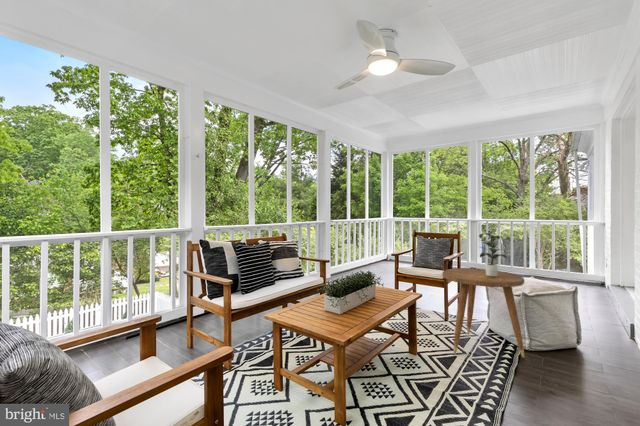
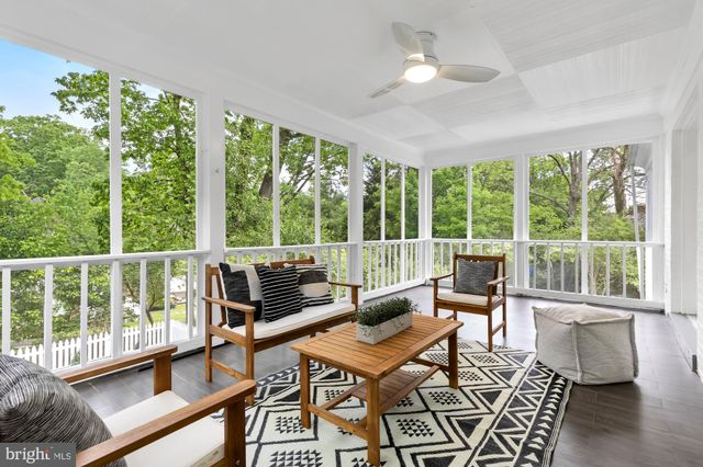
- side table [441,267,525,359]
- potted plant [478,232,508,276]
